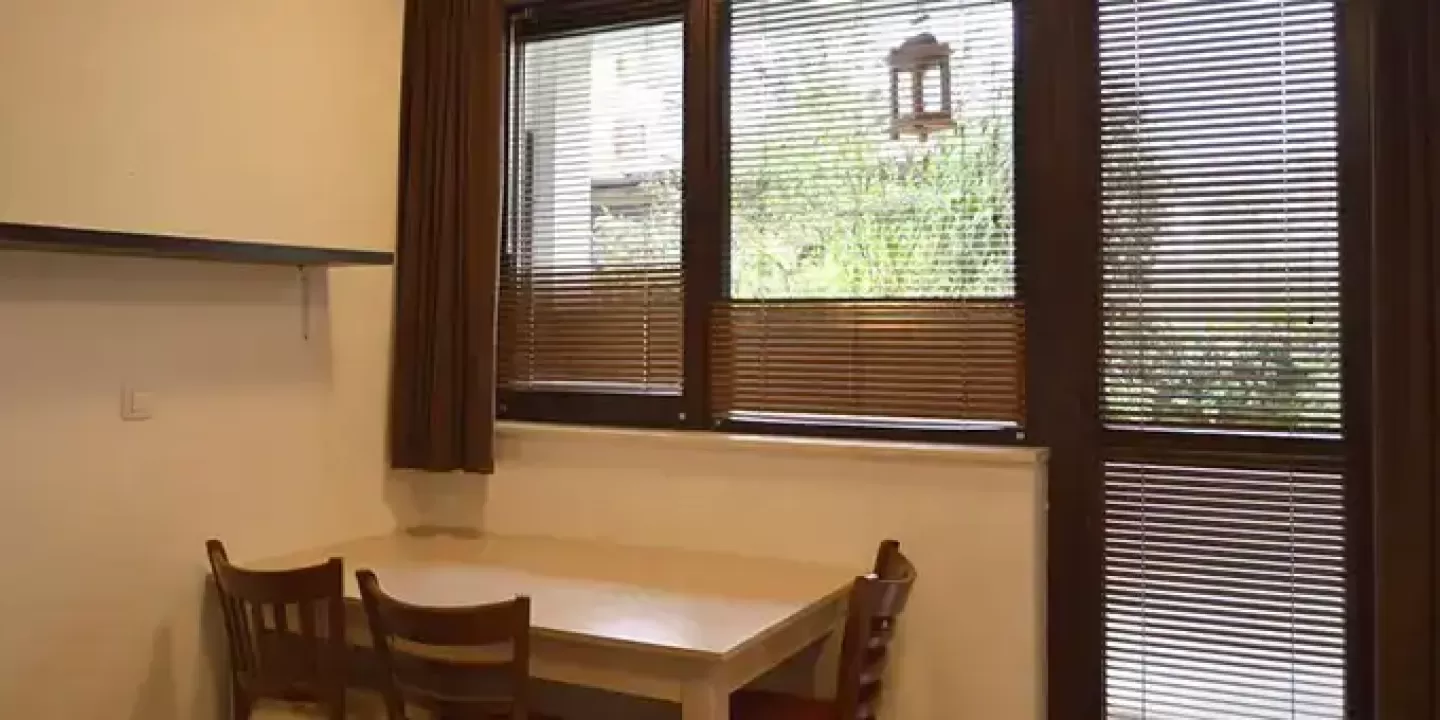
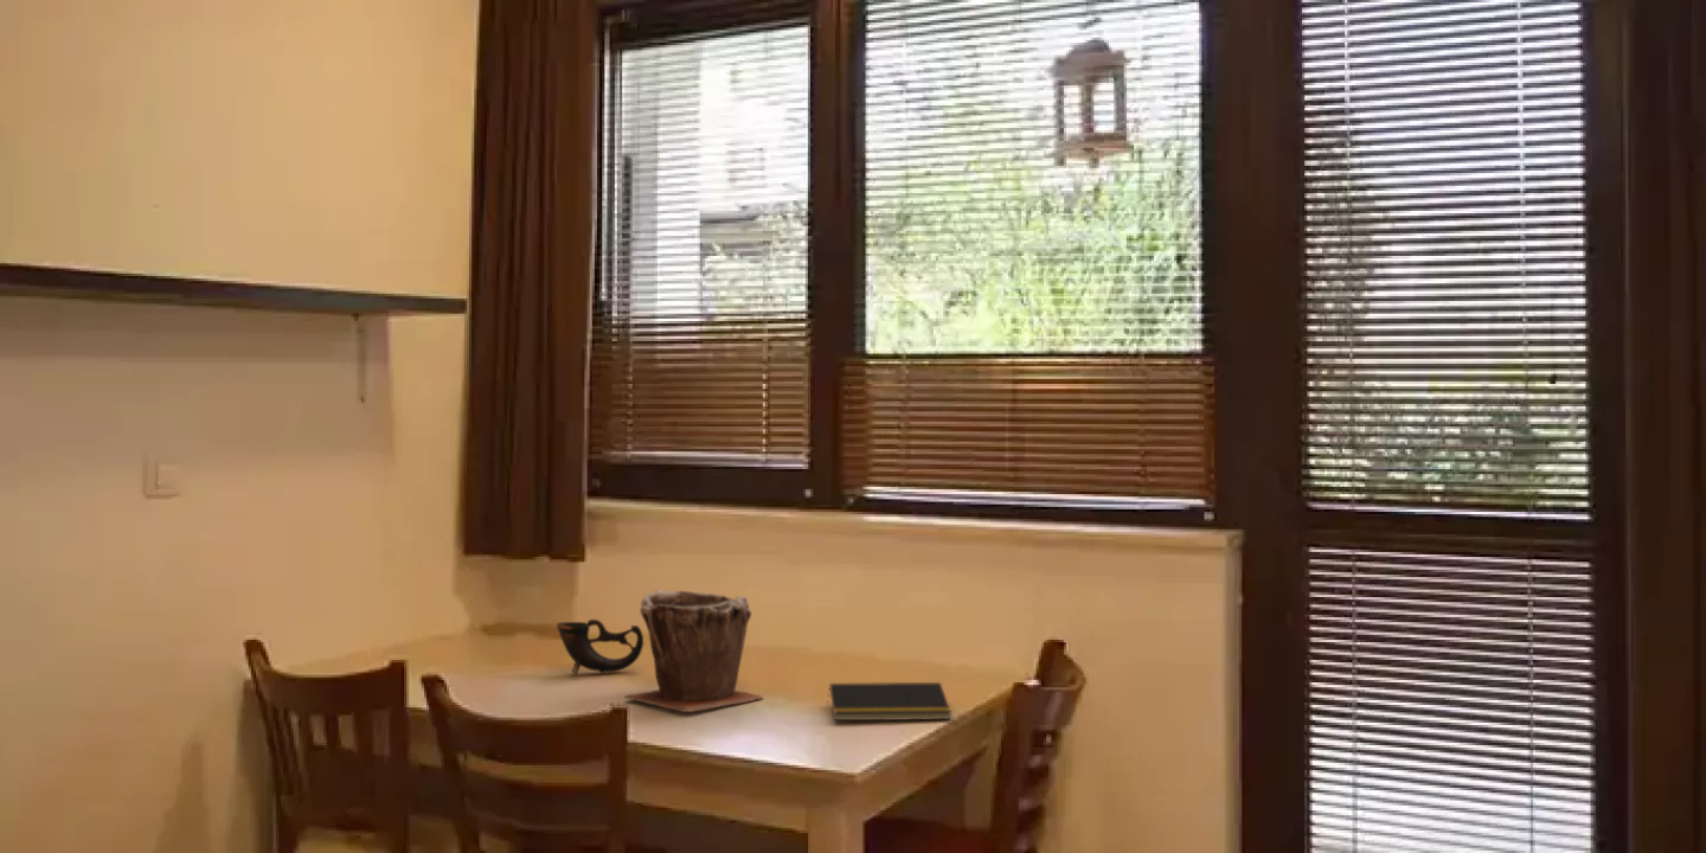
+ notepad [826,681,953,721]
+ plant pot [623,589,764,713]
+ cup [556,618,644,678]
